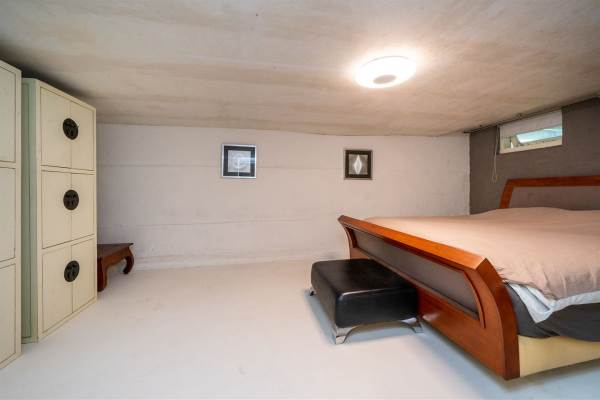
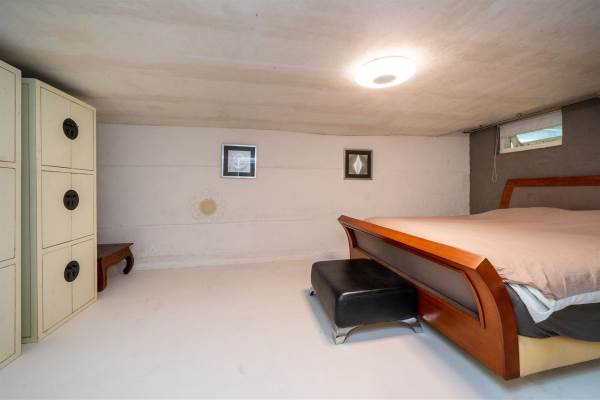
+ decorative wall piece [188,188,227,225]
